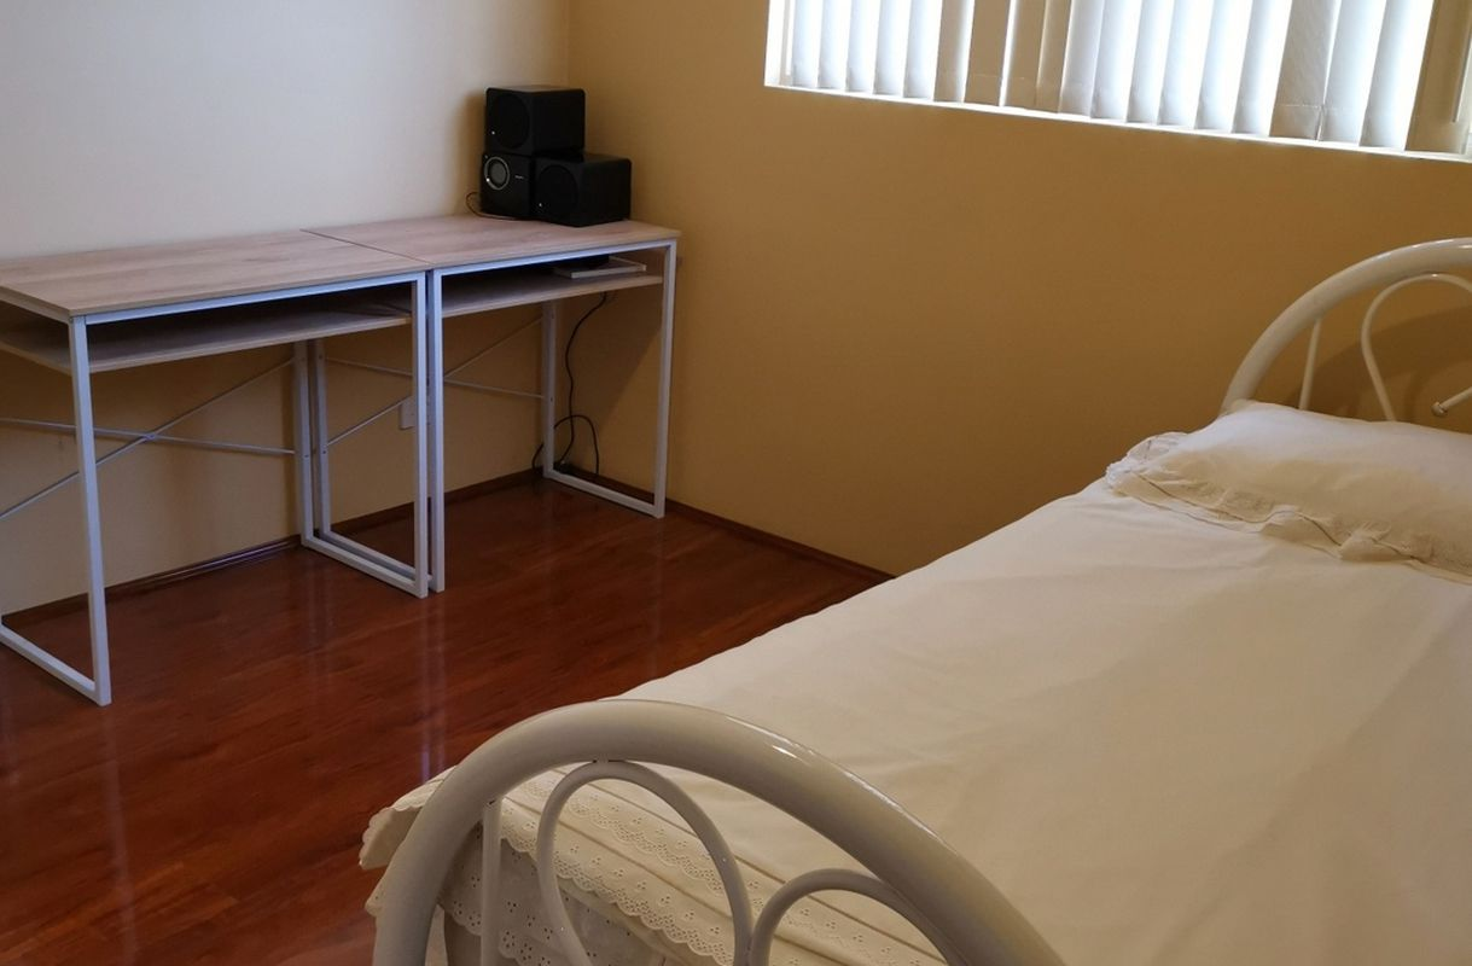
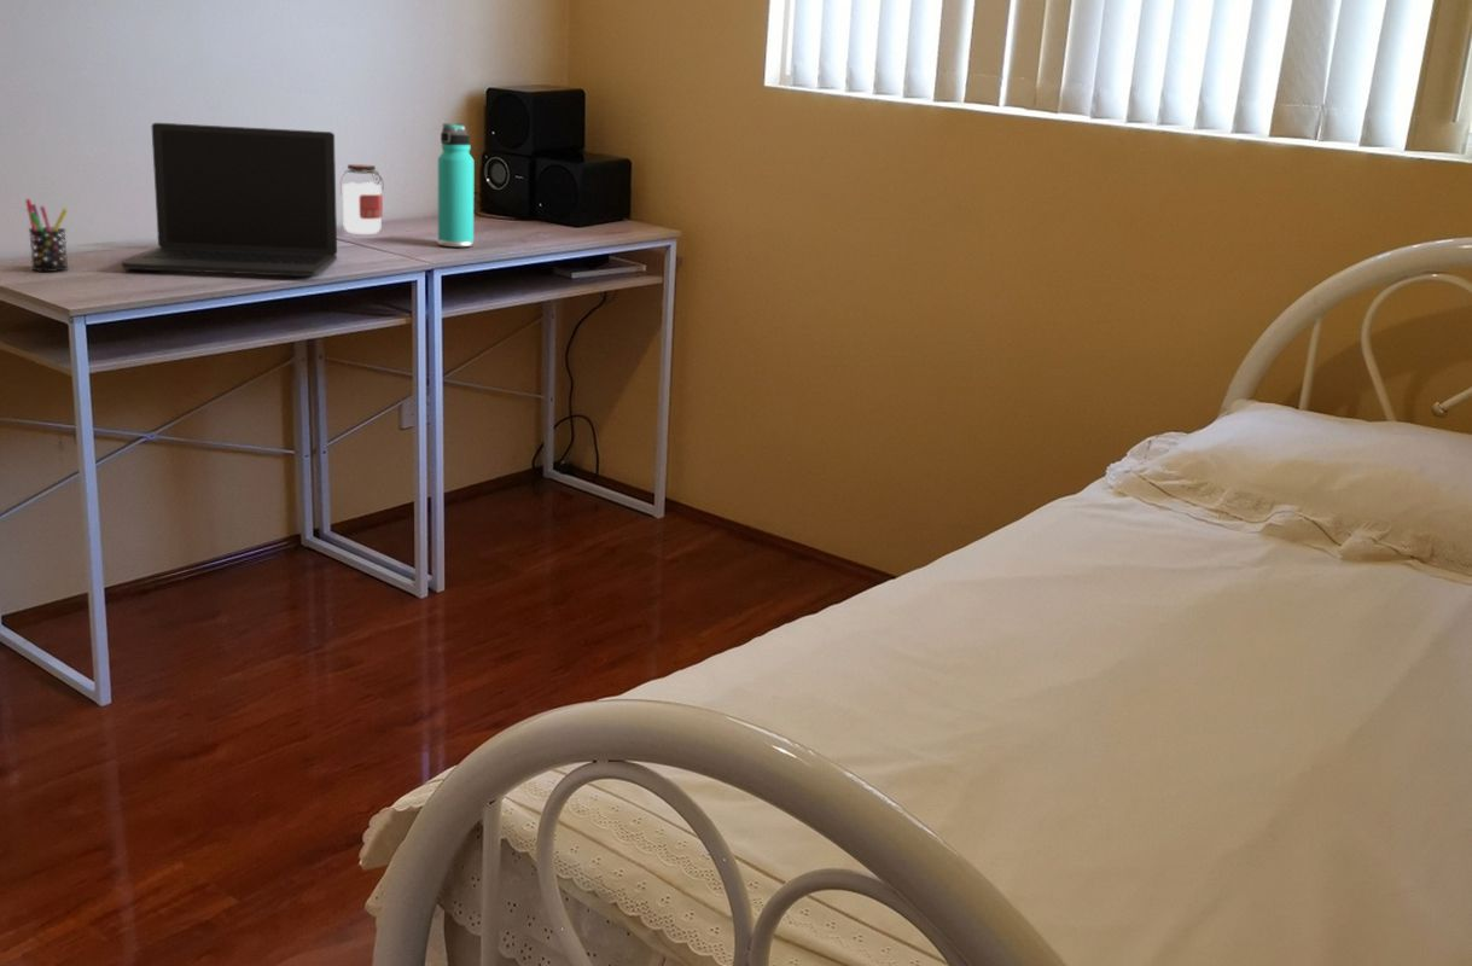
+ pen holder [24,198,70,273]
+ thermos bottle [437,122,475,248]
+ jar [339,163,385,235]
+ laptop [121,122,338,278]
